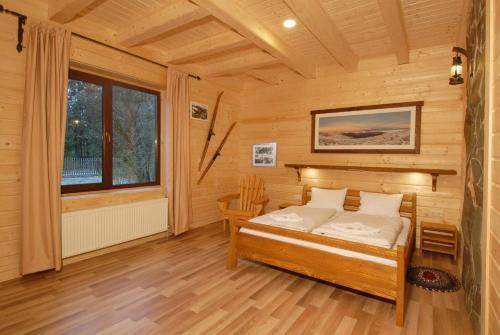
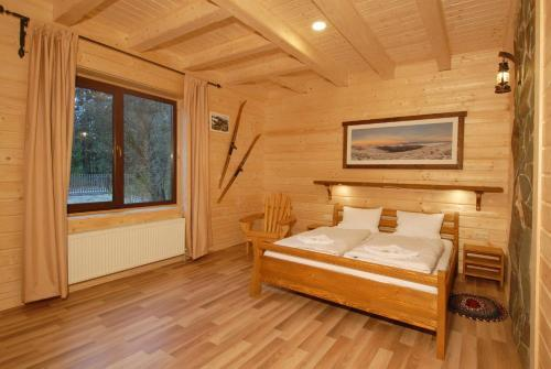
- wall art [250,142,278,169]
